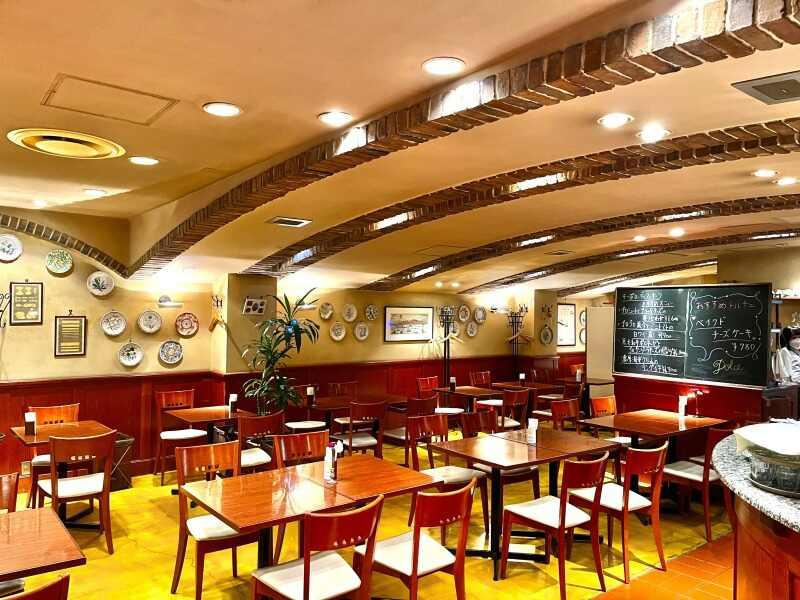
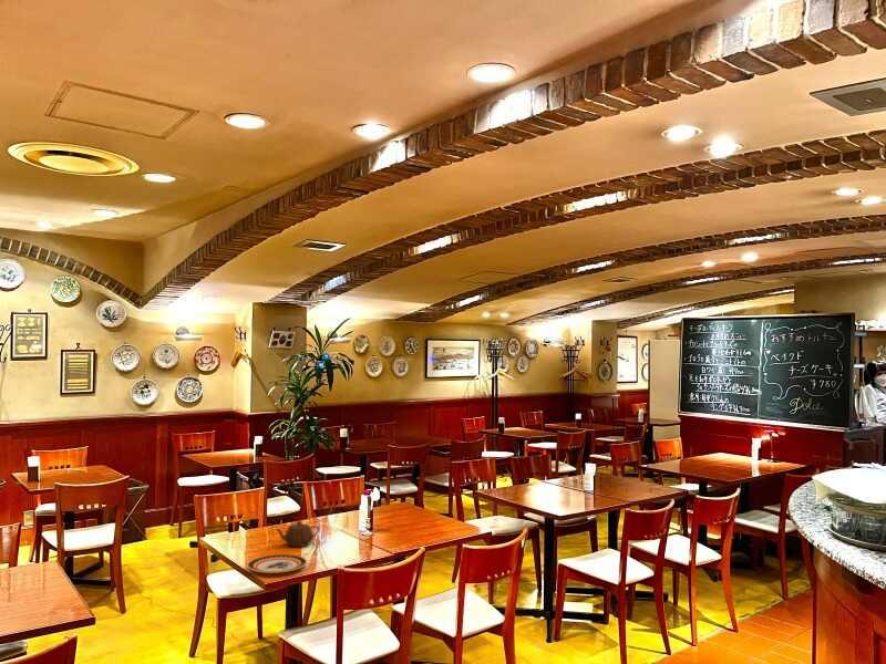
+ teapot [275,520,320,548]
+ plate [246,553,308,574]
